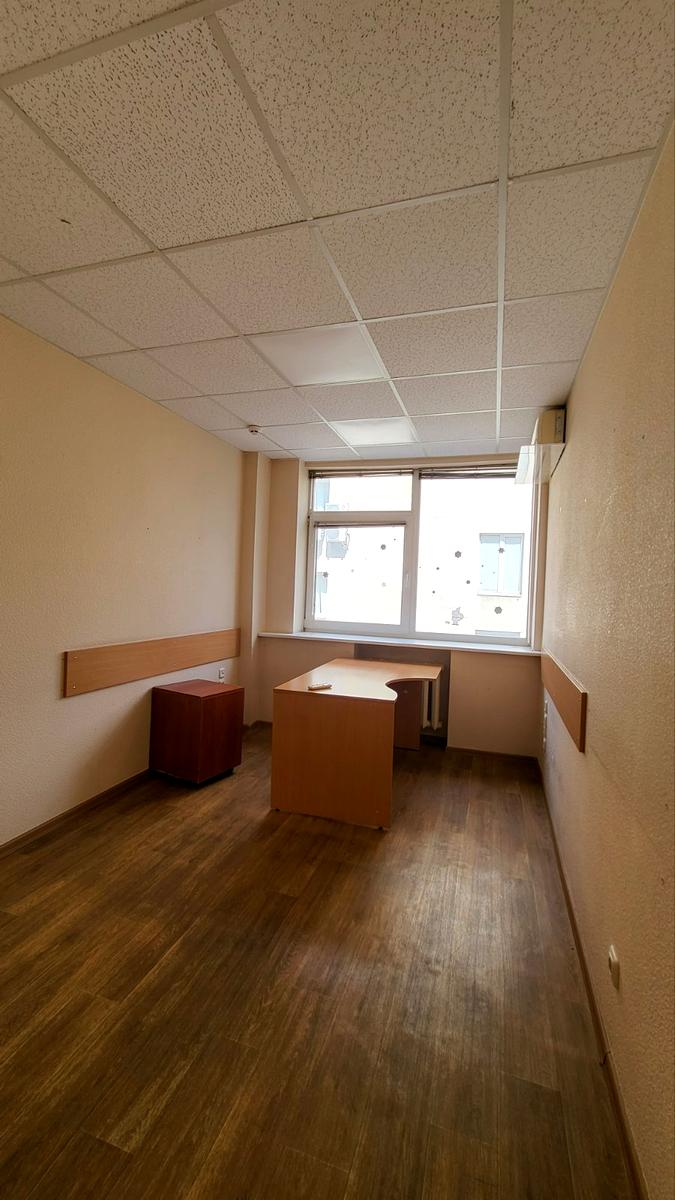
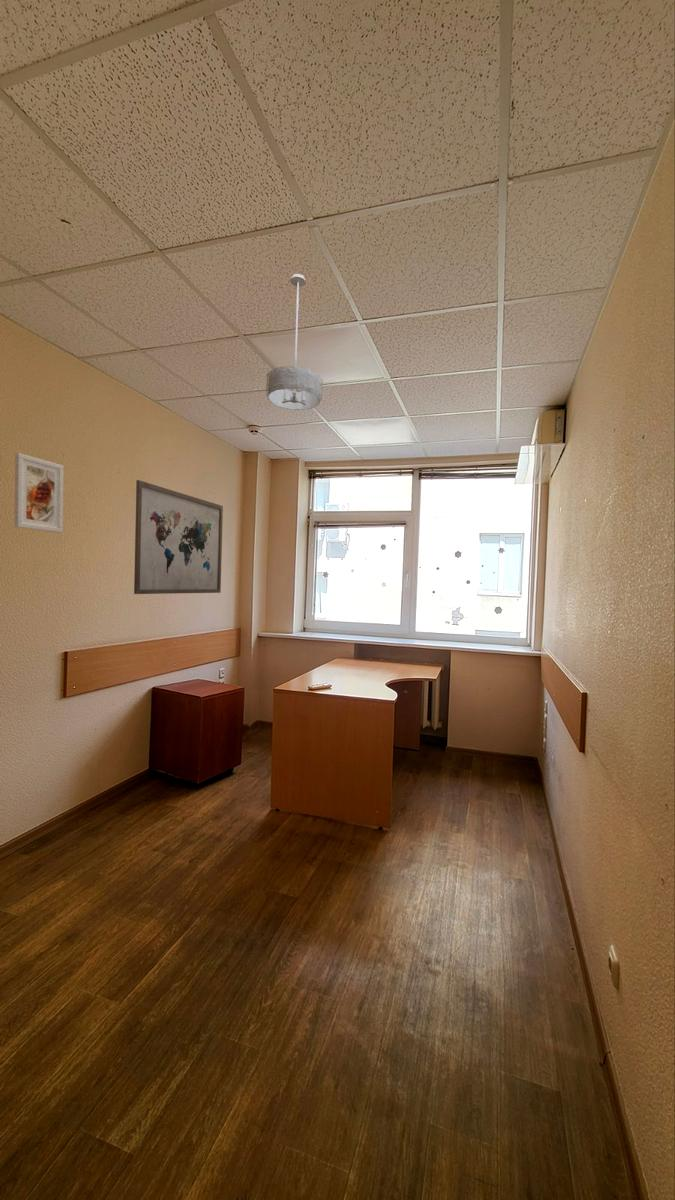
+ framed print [14,452,64,534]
+ wall art [133,479,224,595]
+ ceiling light fixture [265,273,324,411]
